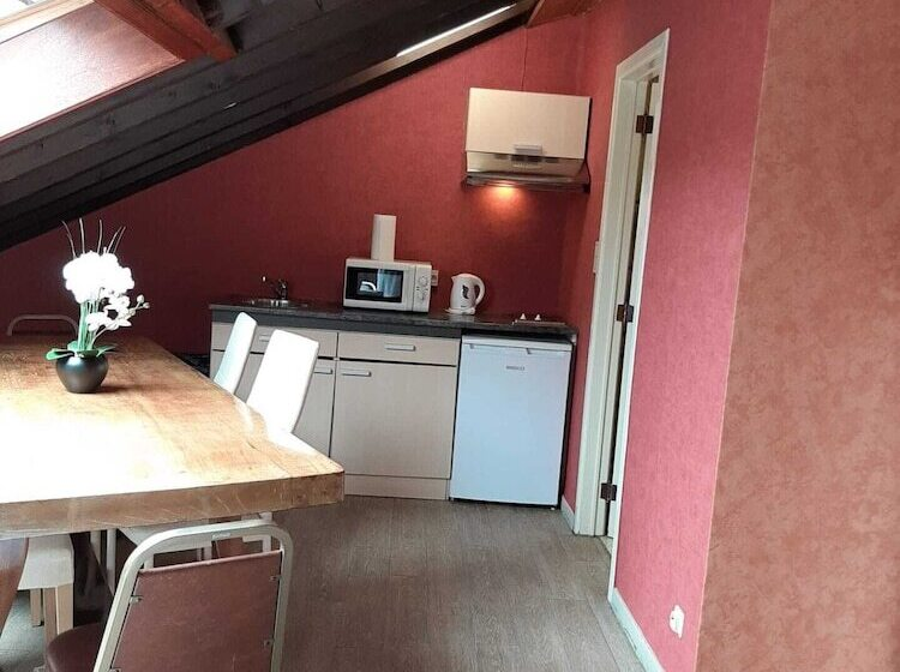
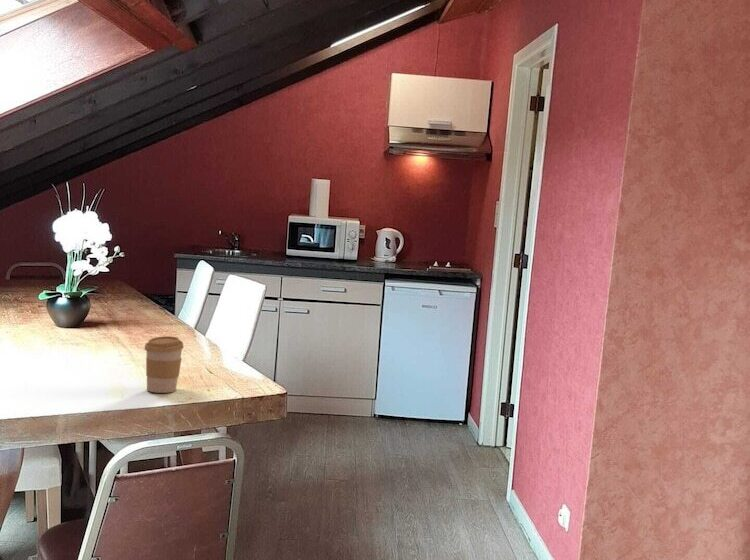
+ coffee cup [143,335,185,394]
